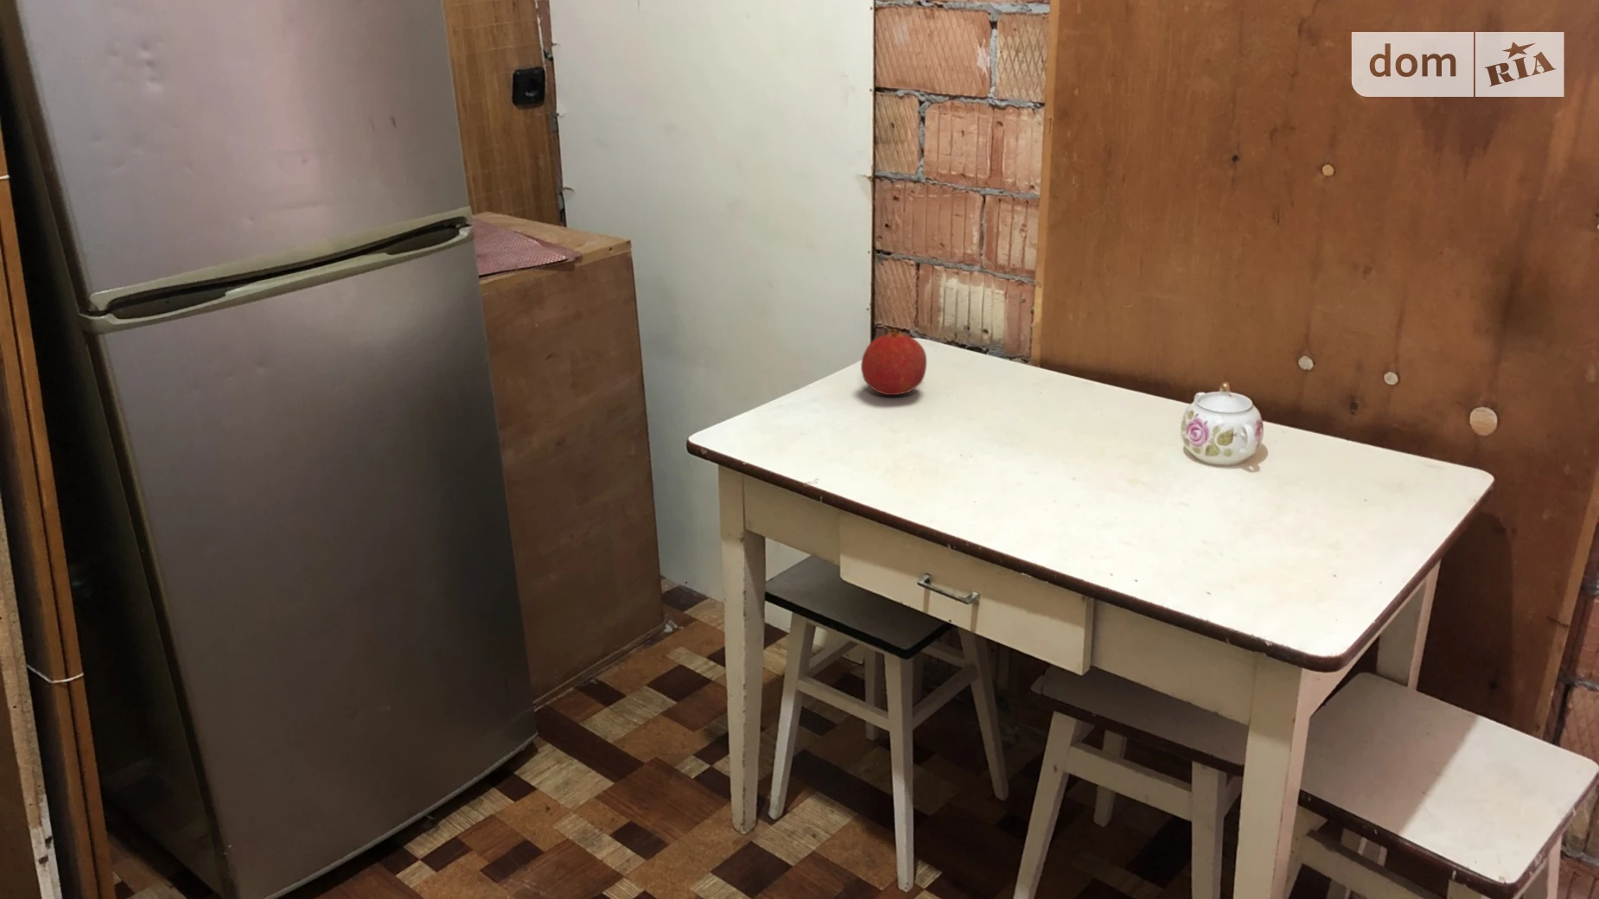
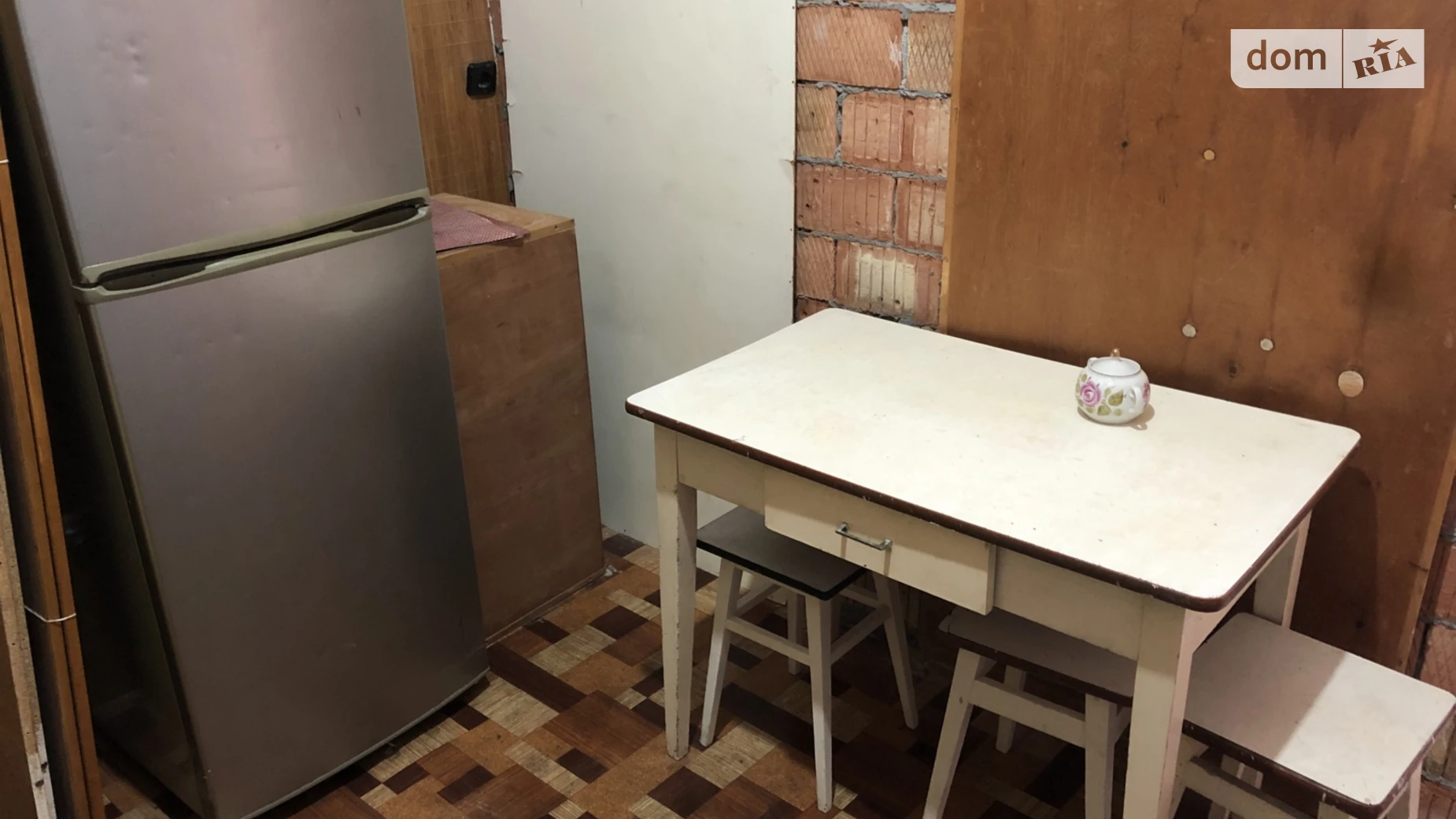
- fruit [860,328,927,396]
